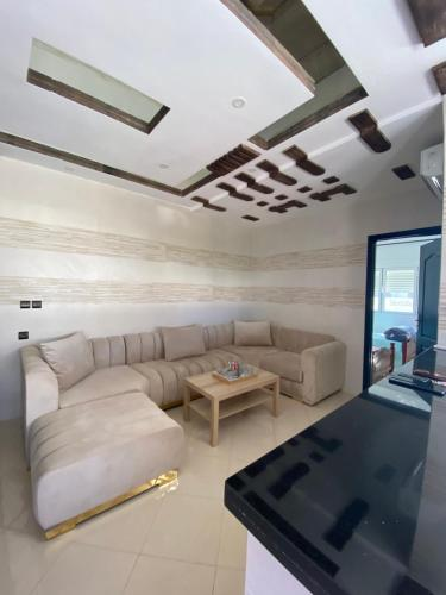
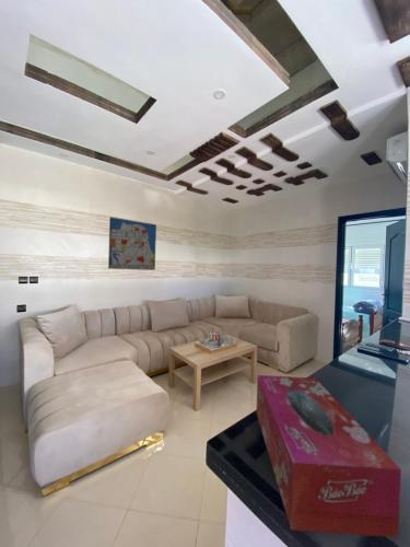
+ tissue box [255,374,402,538]
+ wall art [107,216,157,271]
